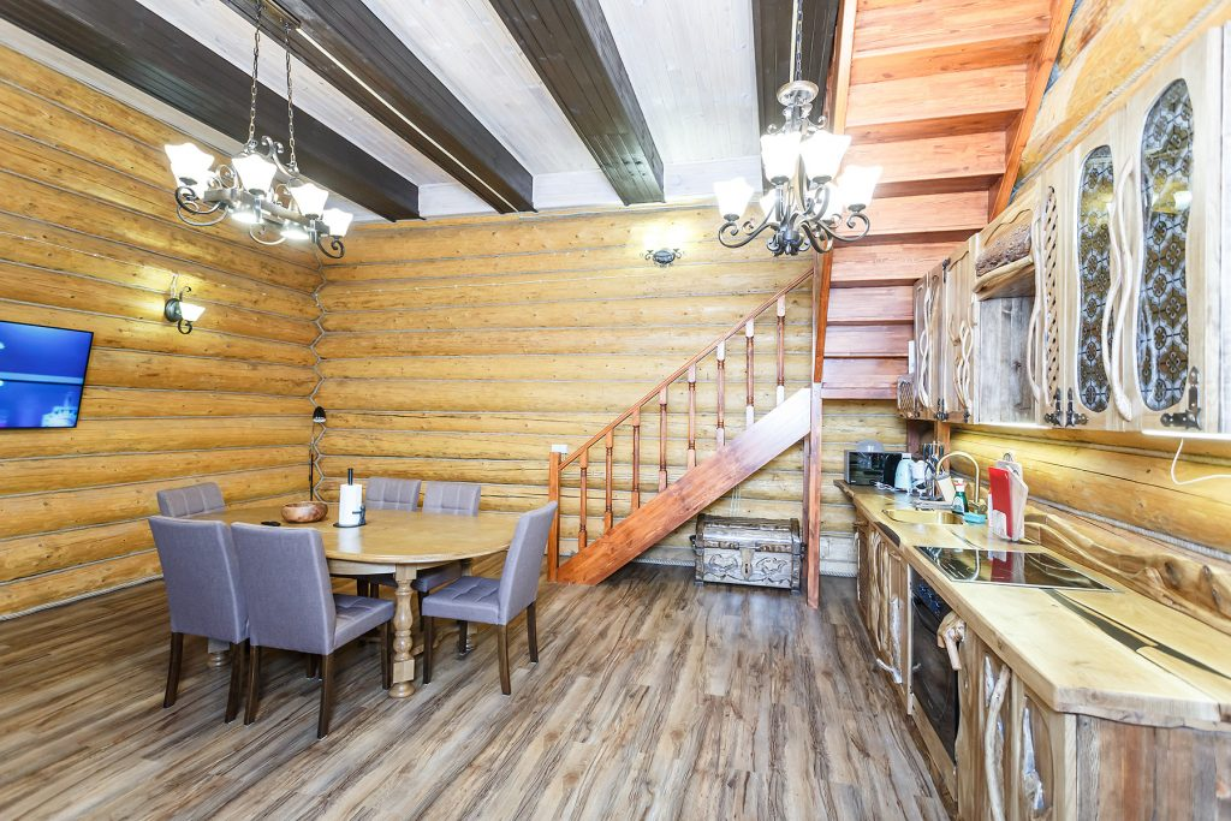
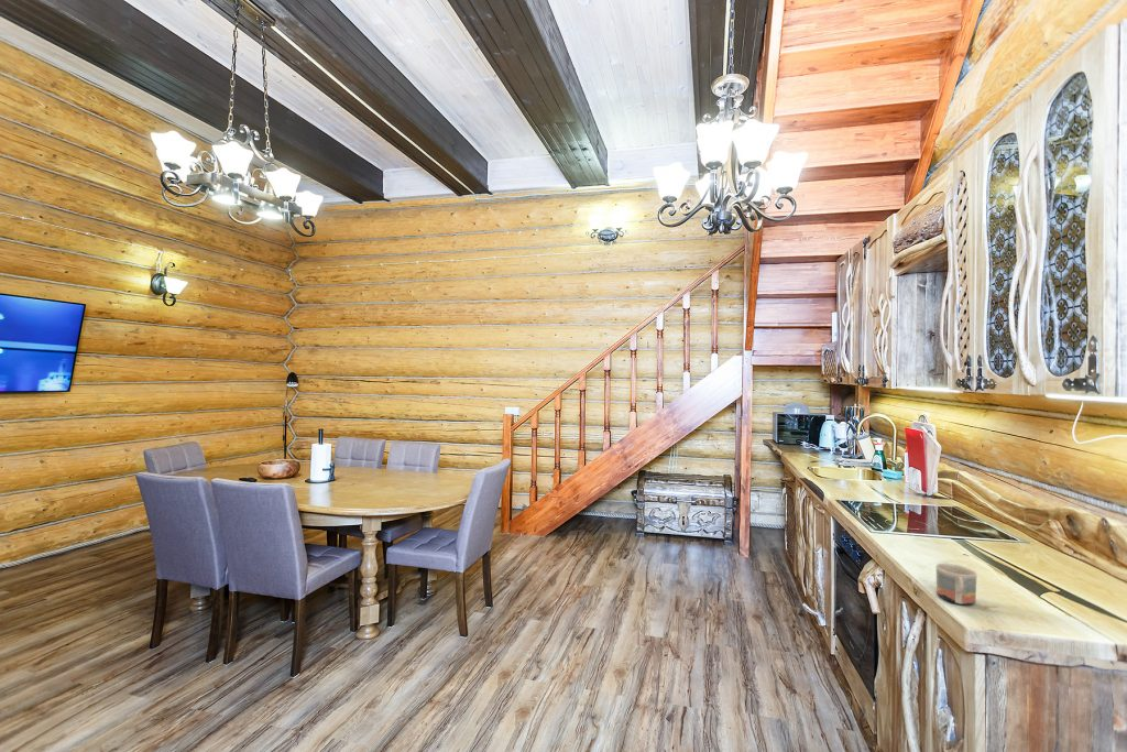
+ mug [935,563,977,606]
